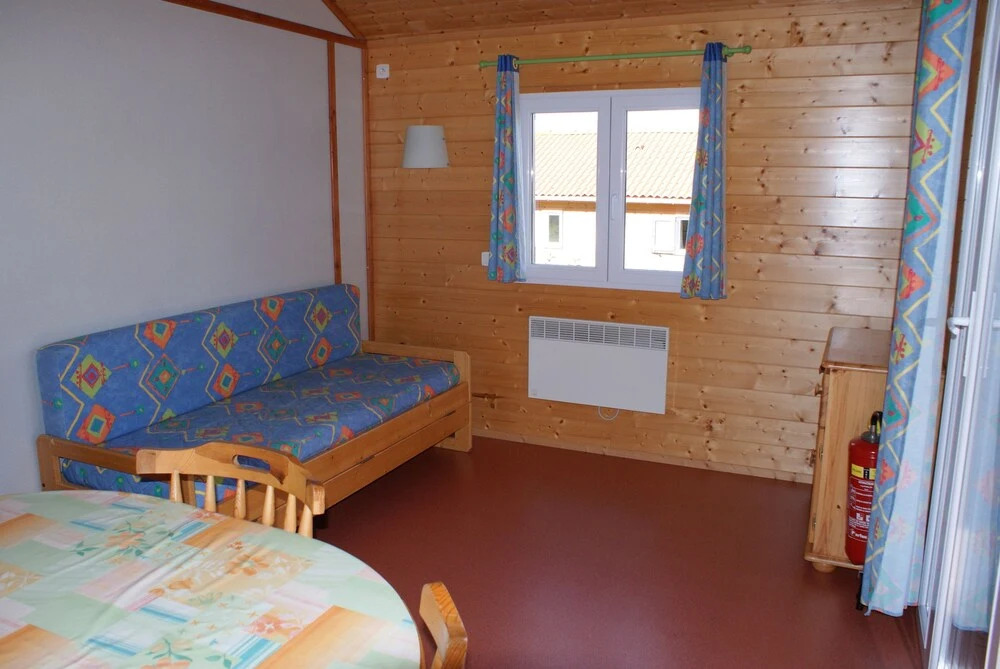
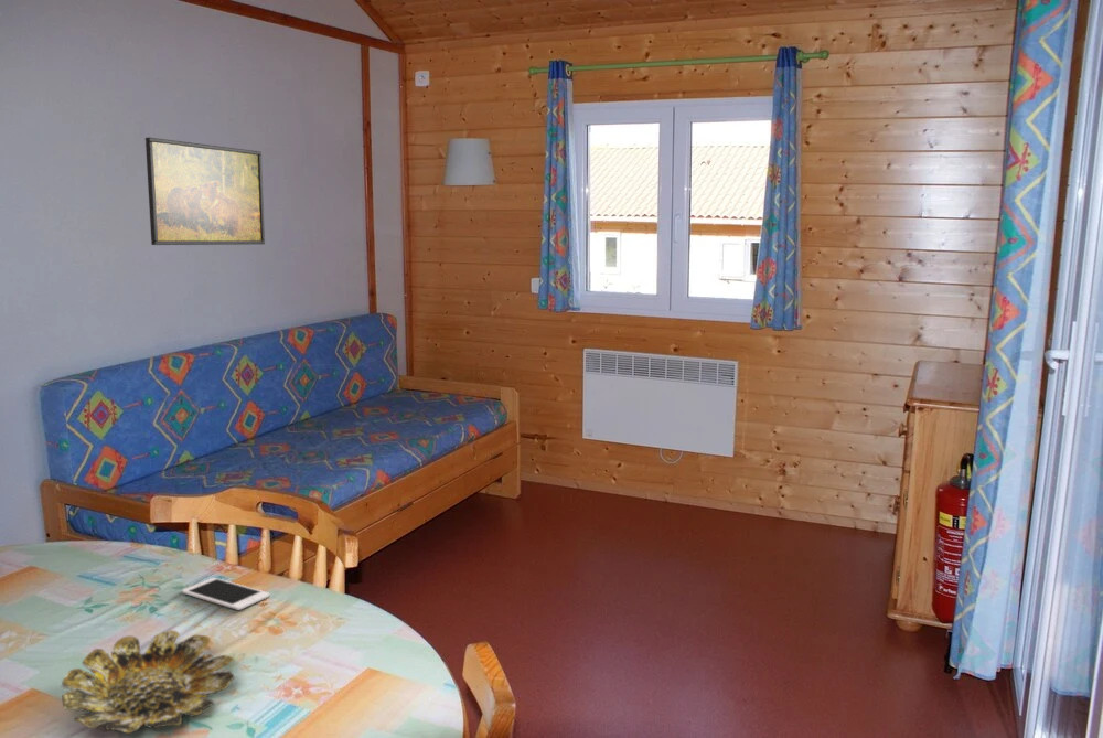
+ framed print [144,137,266,246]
+ cell phone [181,577,270,611]
+ bowl [60,629,236,735]
